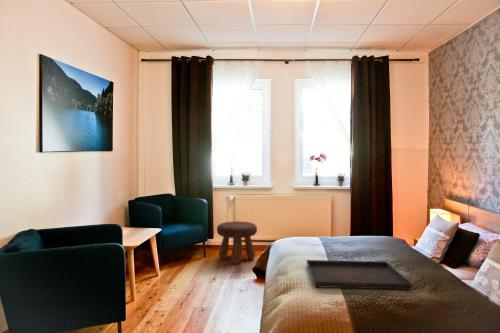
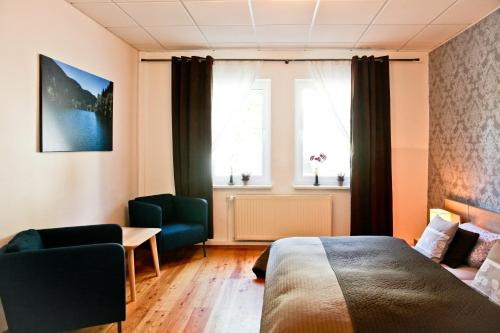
- footstool [216,220,258,265]
- serving tray [305,259,413,291]
